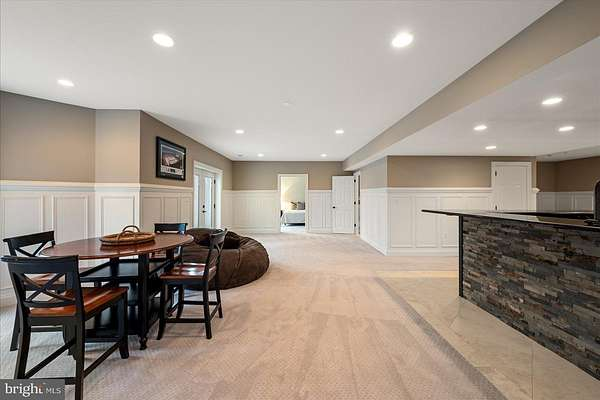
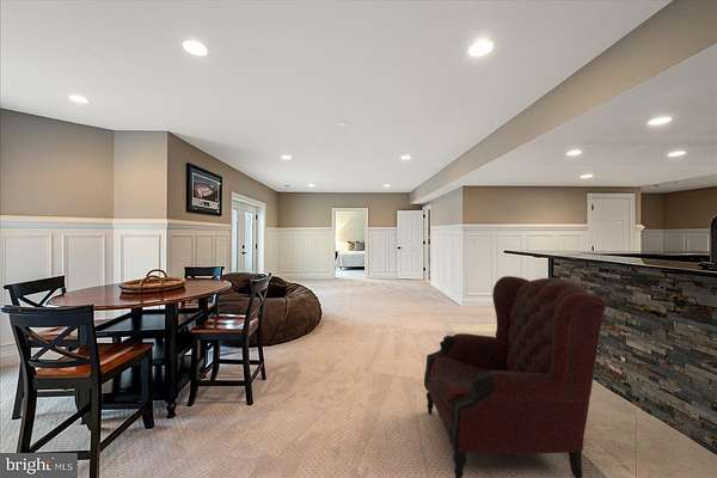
+ armchair [423,275,609,478]
